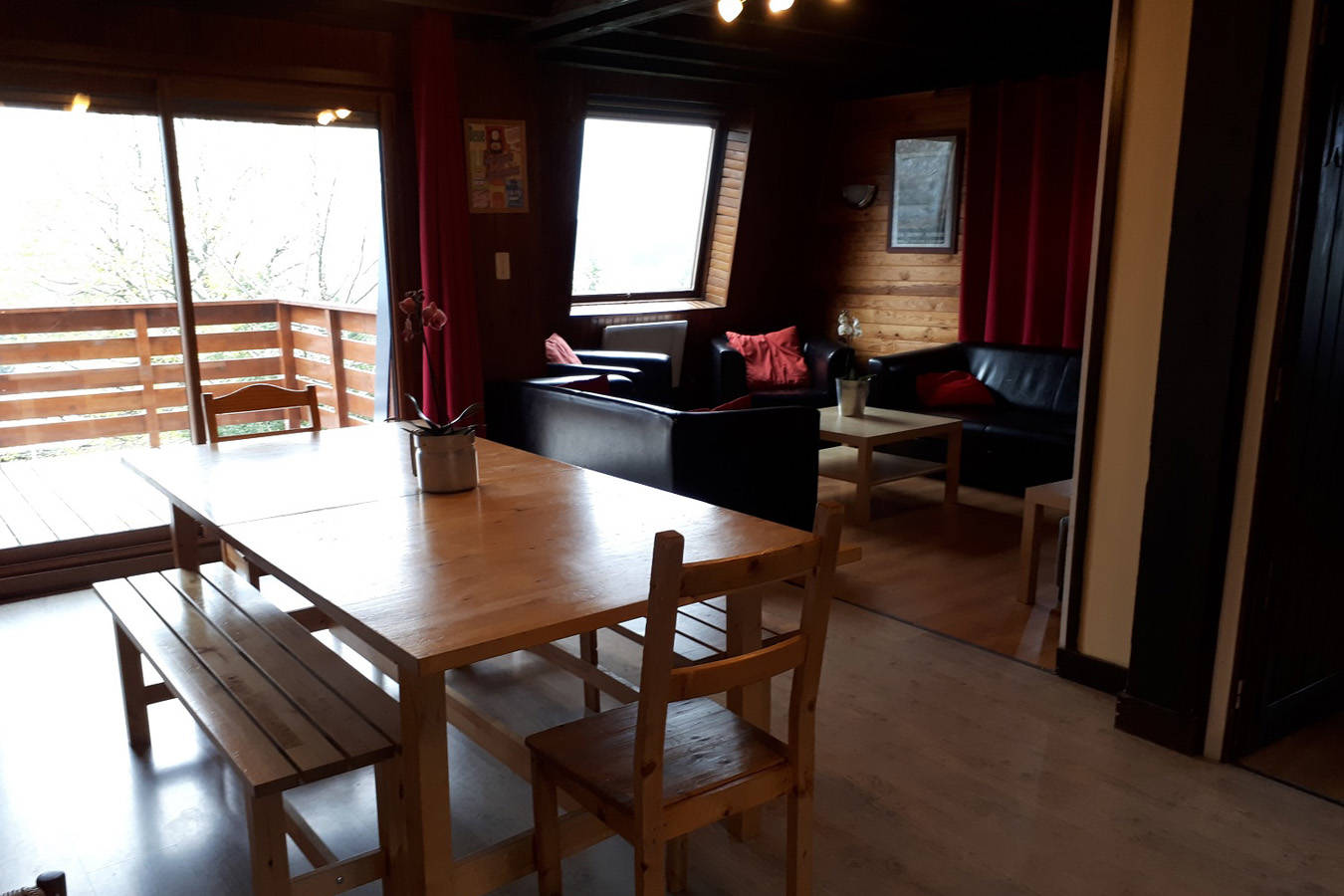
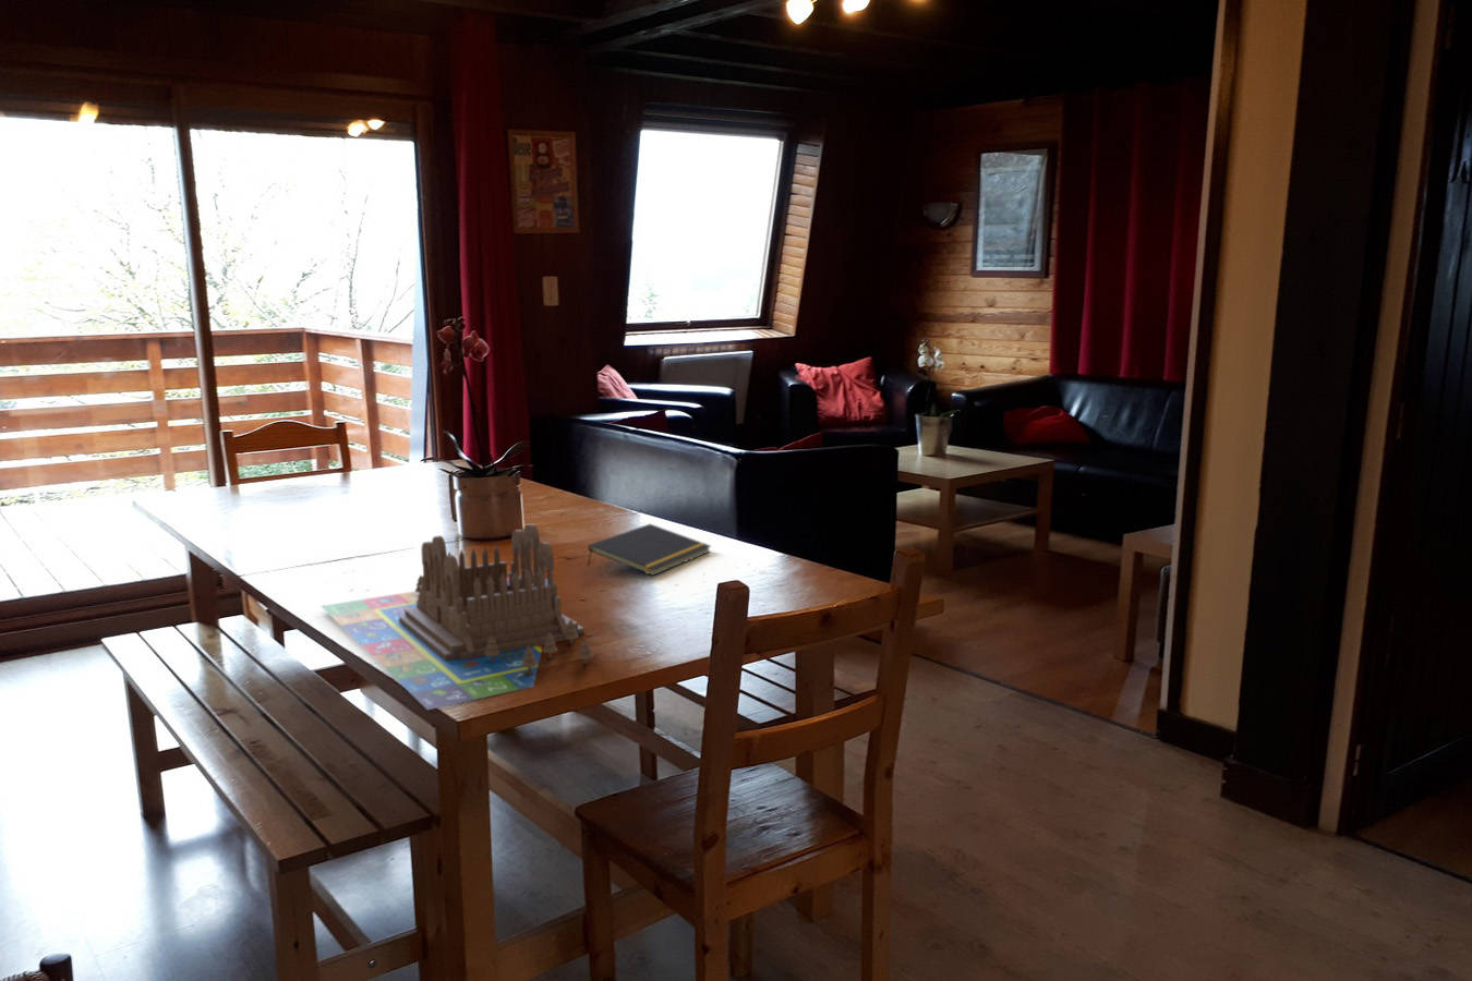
+ board game [321,522,595,711]
+ notepad [587,523,712,577]
